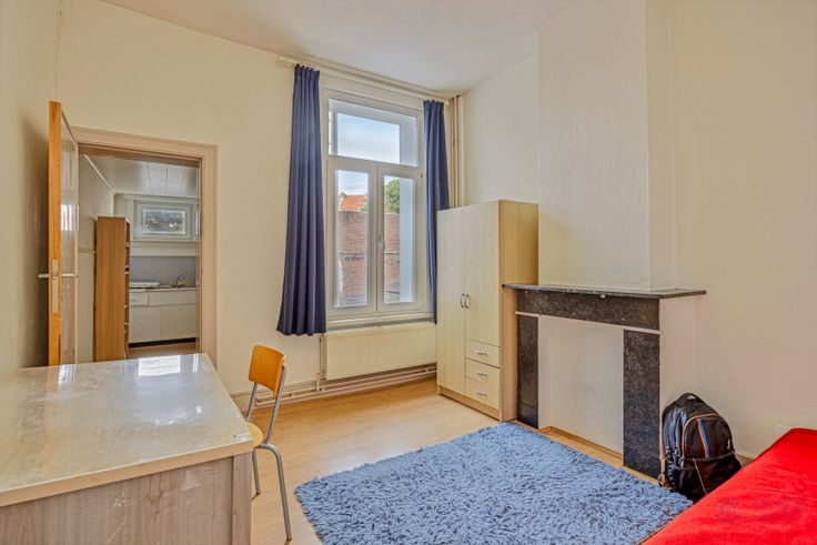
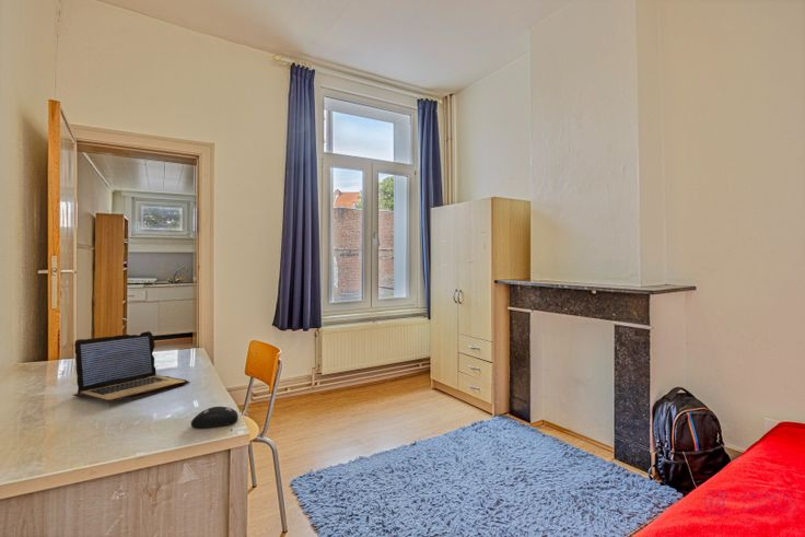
+ laptop [71,330,190,404]
+ computer mouse [190,406,240,429]
